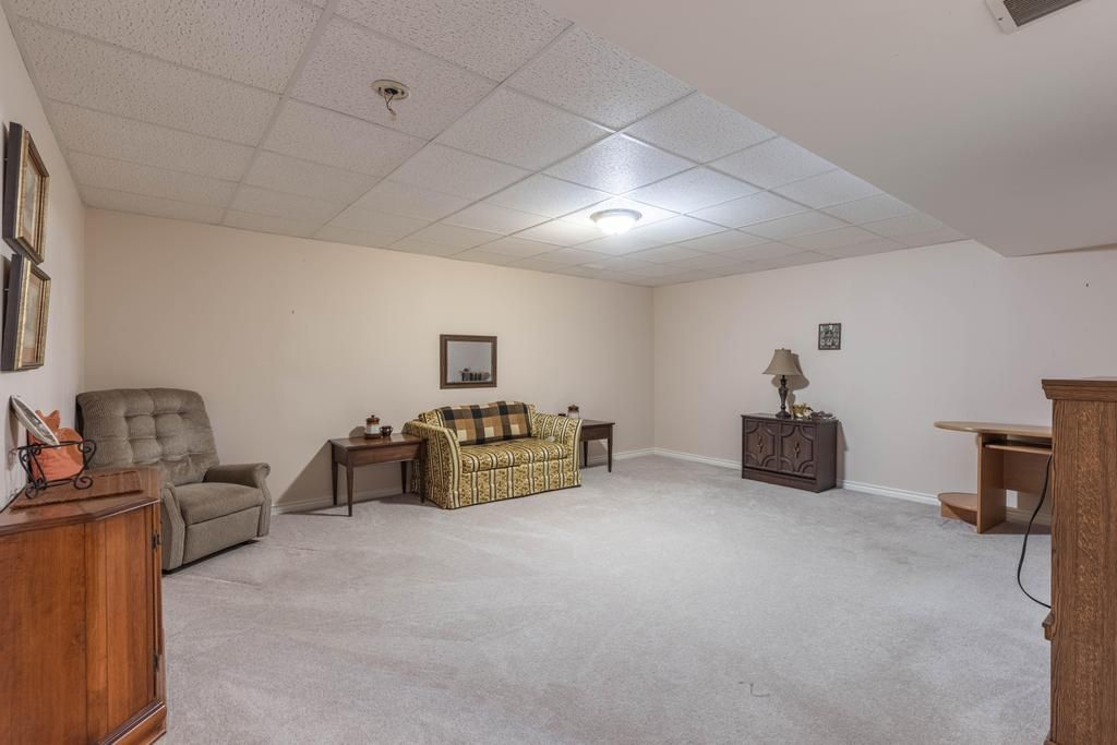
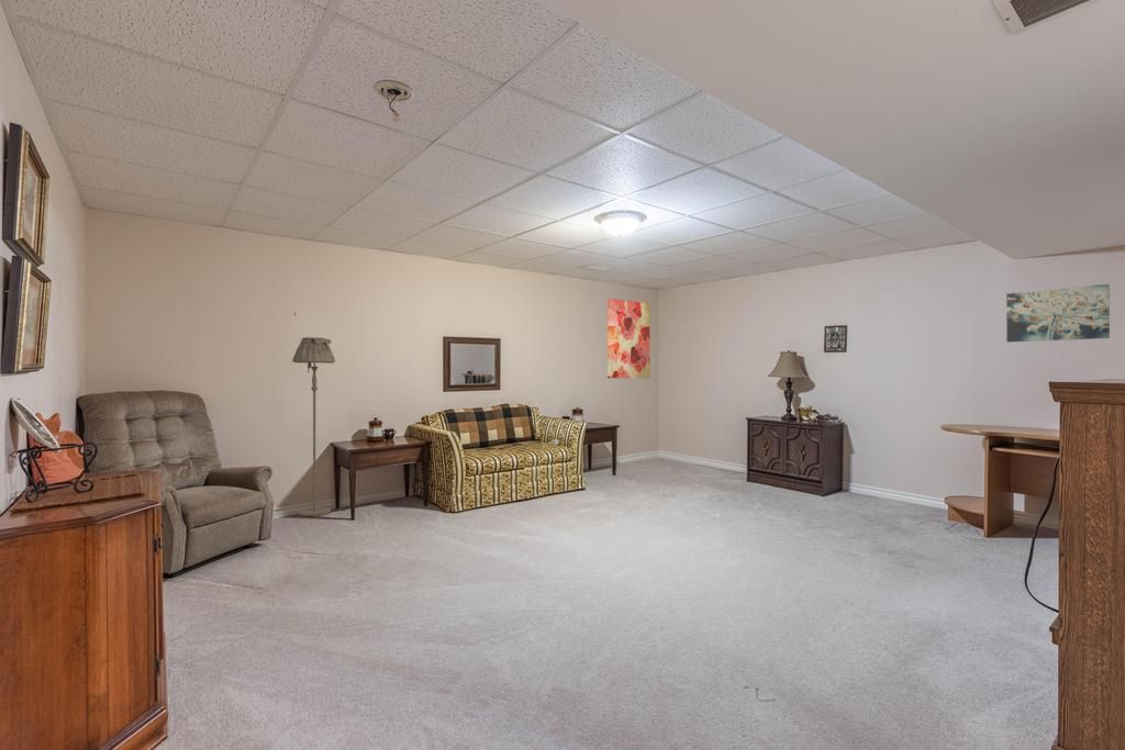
+ wall art [1005,283,1111,344]
+ wall art [606,298,651,379]
+ floor lamp [291,336,336,517]
